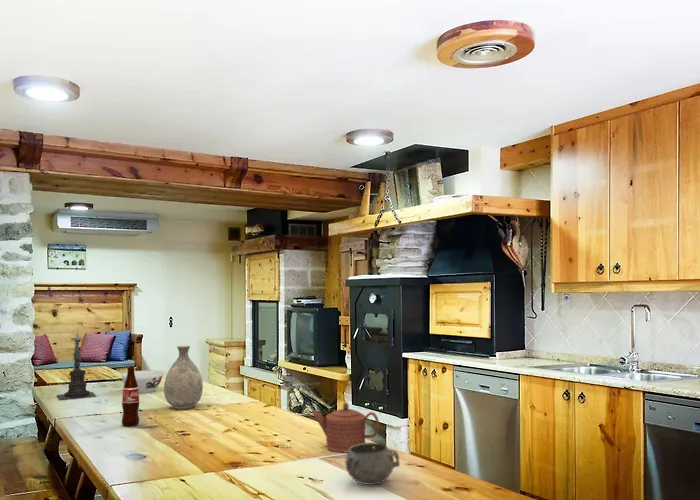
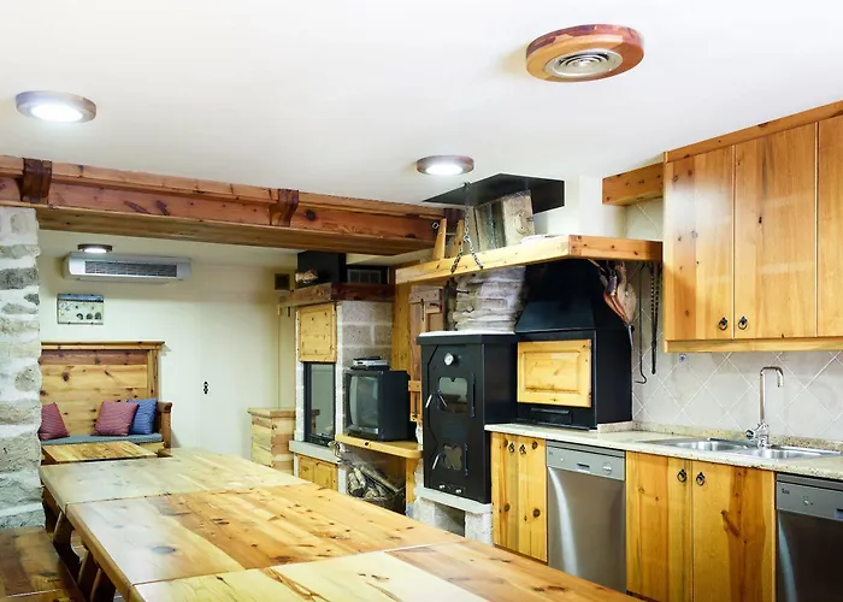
- bottle [121,366,140,427]
- vase [163,344,204,410]
- bowl [120,369,165,394]
- candle holder [56,328,98,401]
- teapot [311,402,380,453]
- decorative bowl [344,442,401,486]
